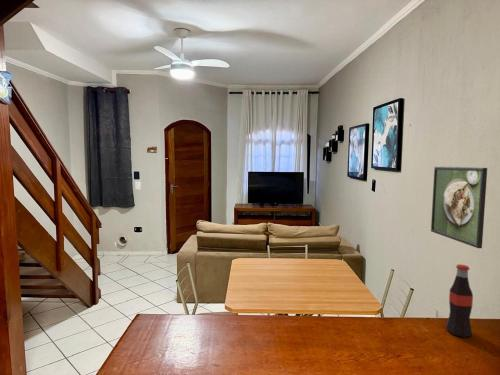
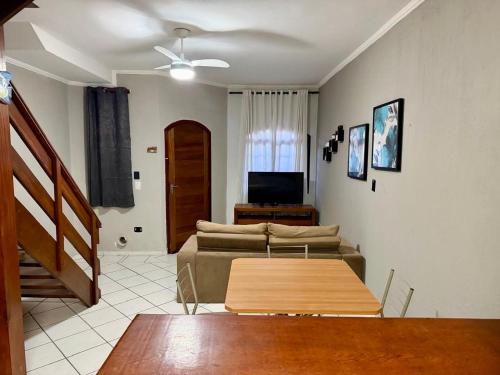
- bottle [445,263,474,338]
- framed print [430,166,488,249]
